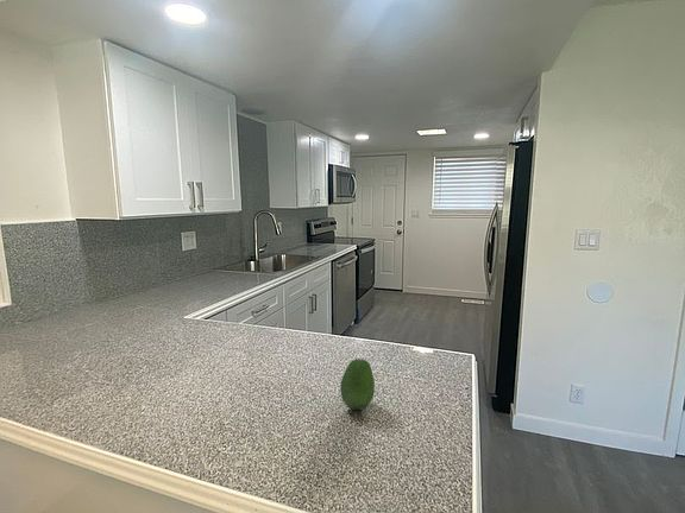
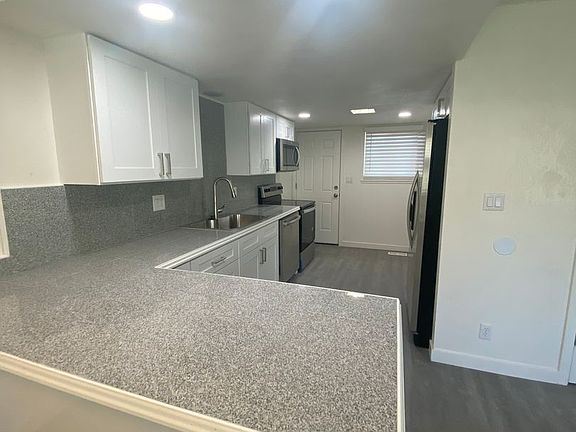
- fruit [339,357,376,411]
